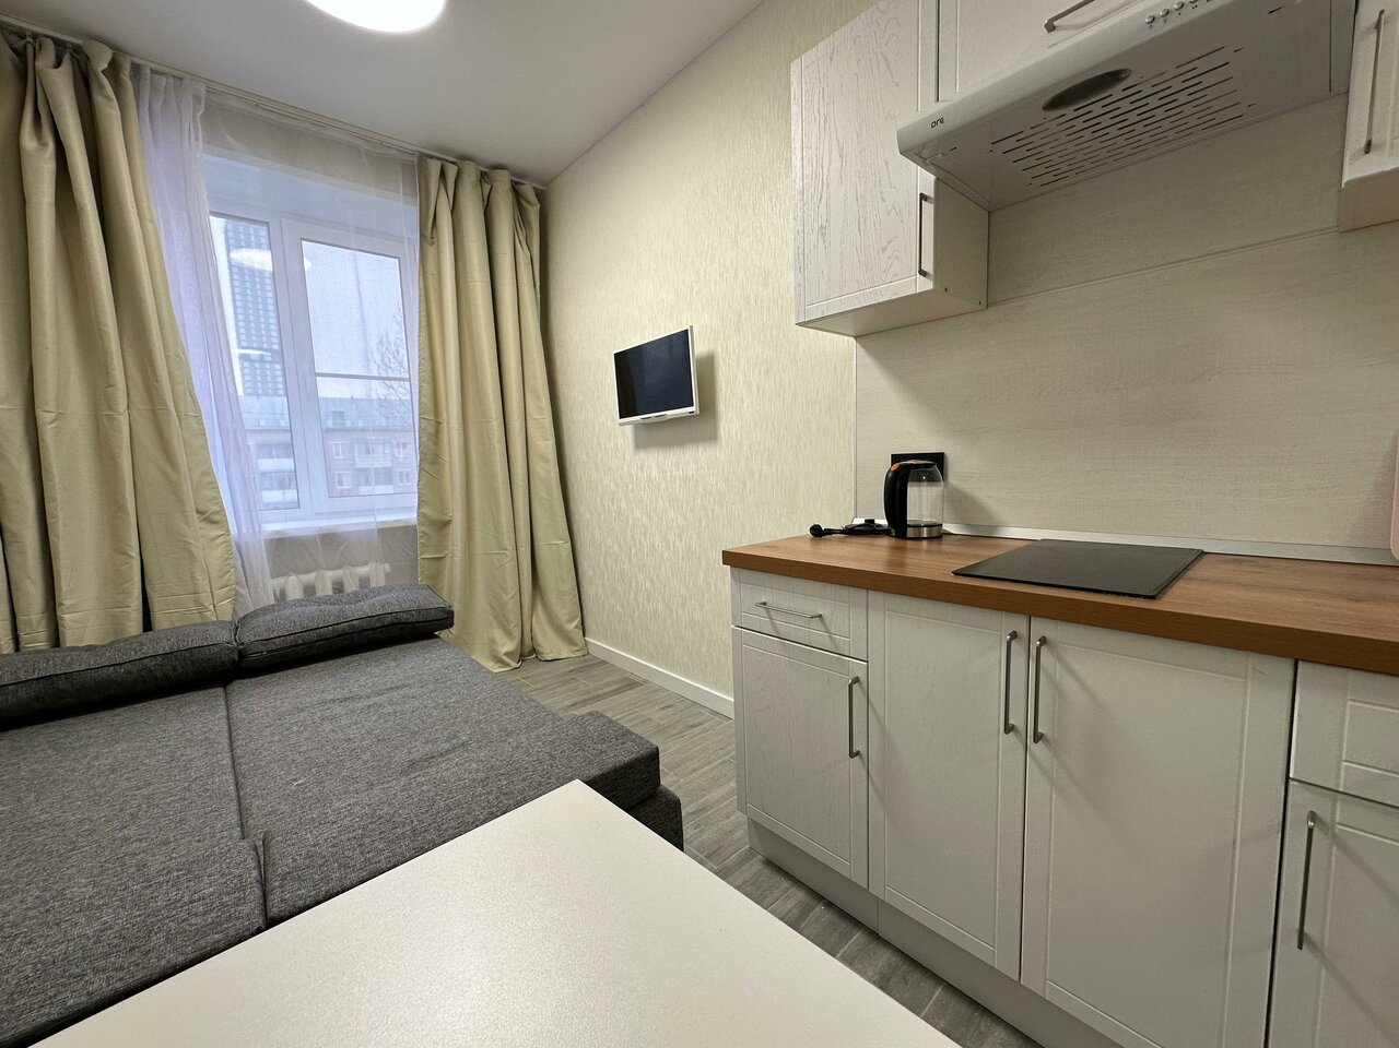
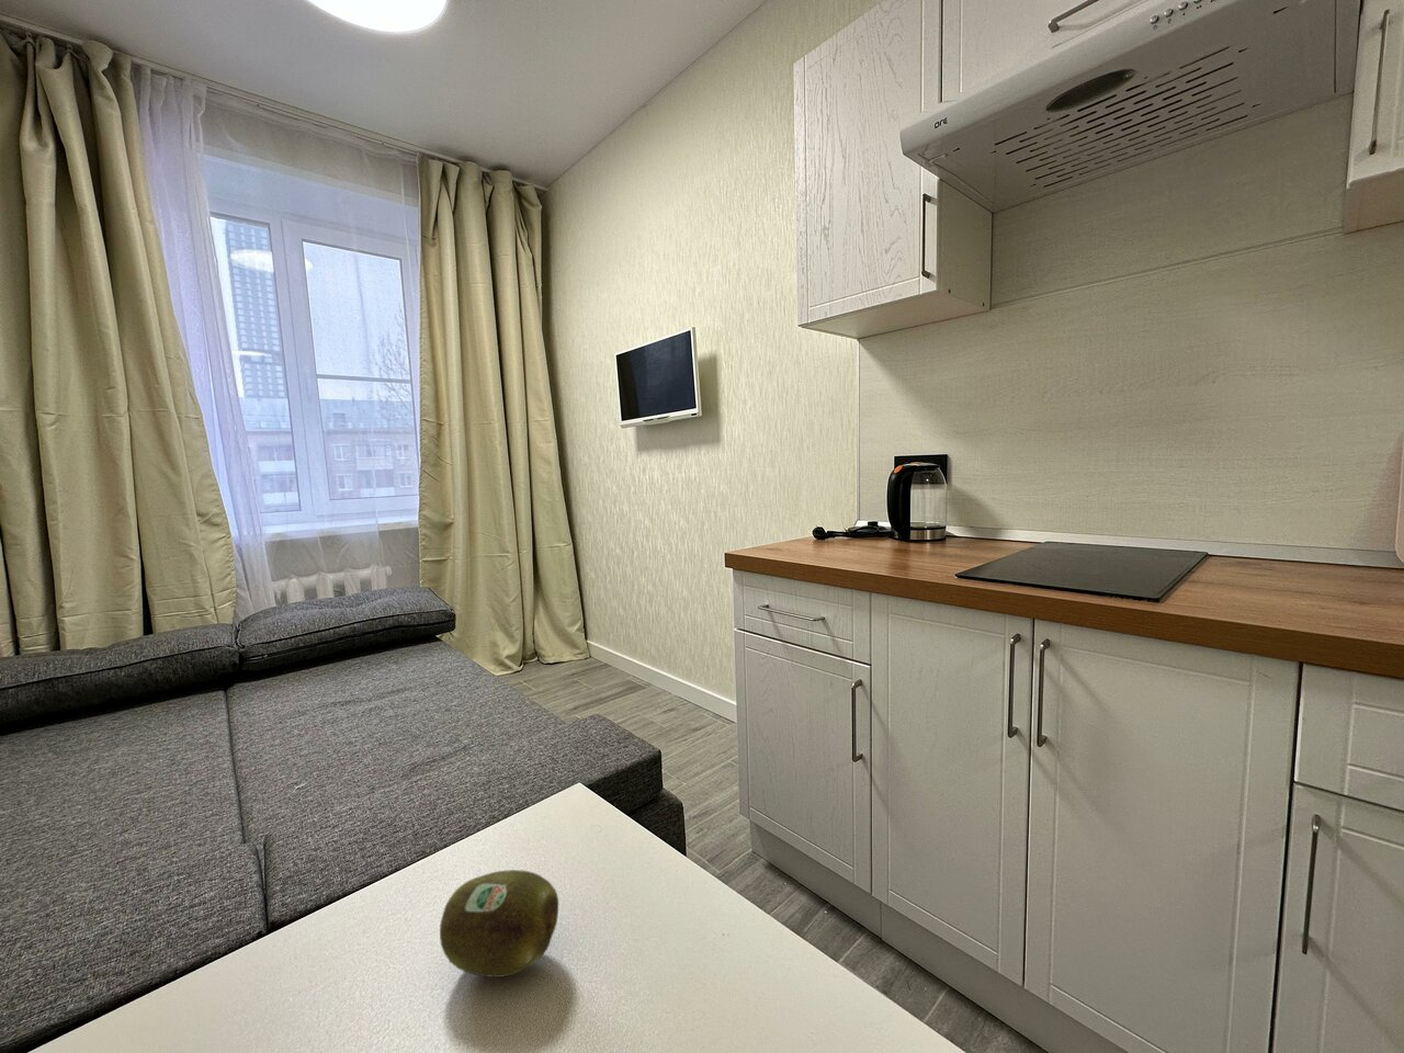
+ fruit [439,868,559,979]
